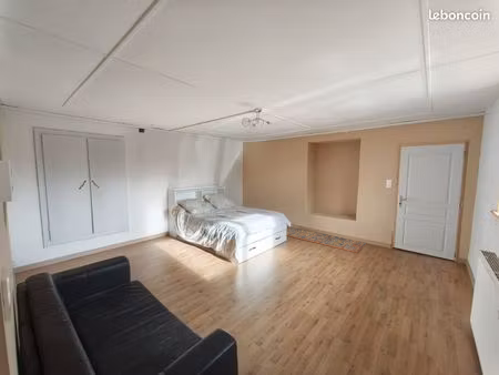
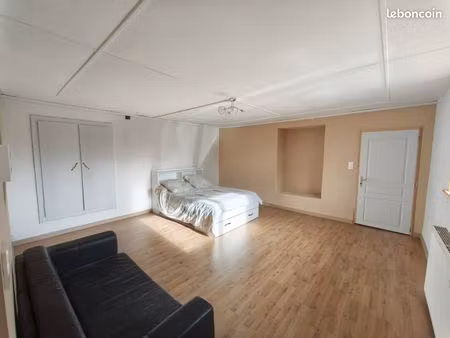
- rug [286,226,368,254]
